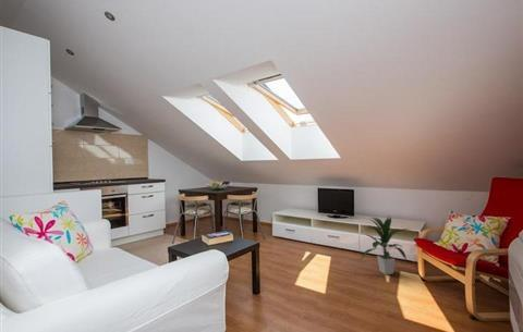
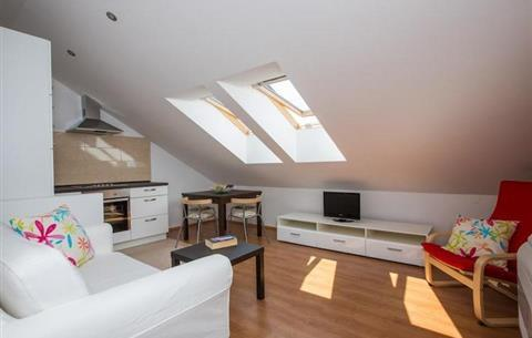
- indoor plant [360,216,411,275]
